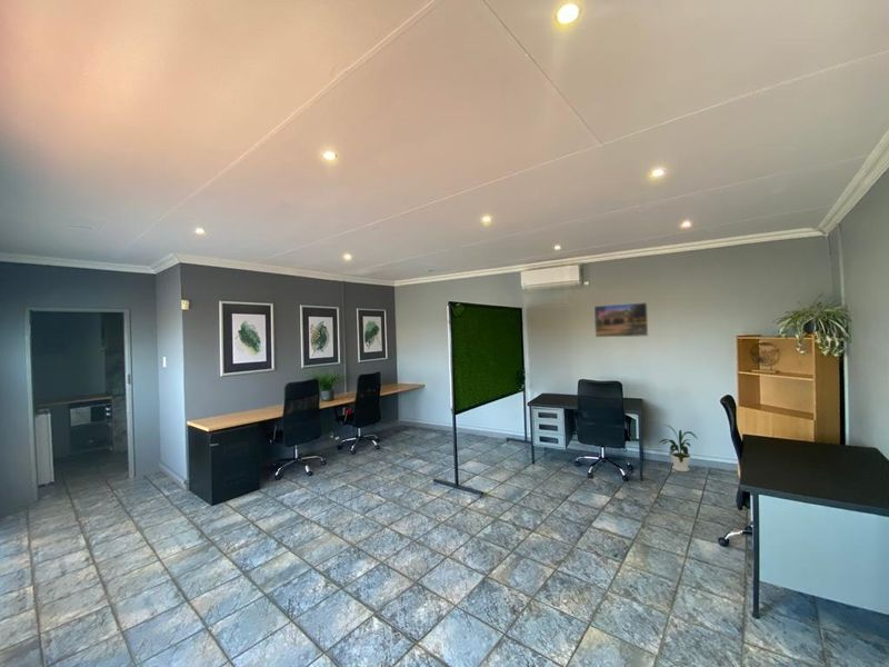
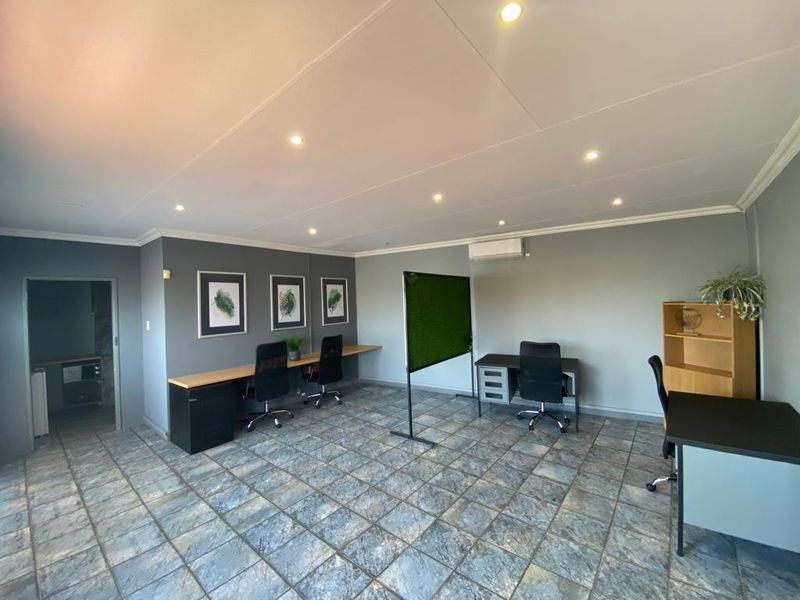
- house plant [659,424,699,472]
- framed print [593,301,649,338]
